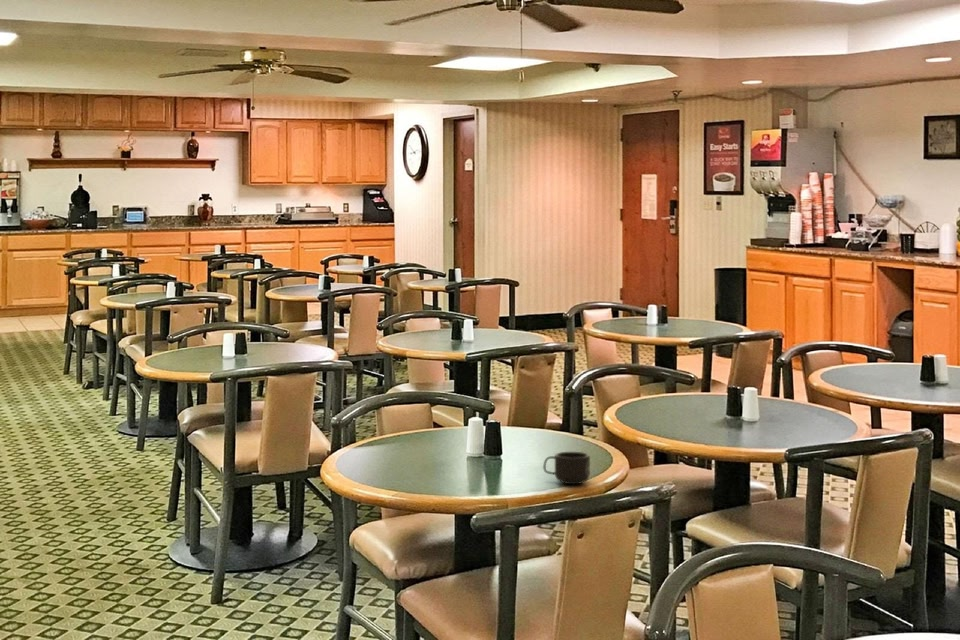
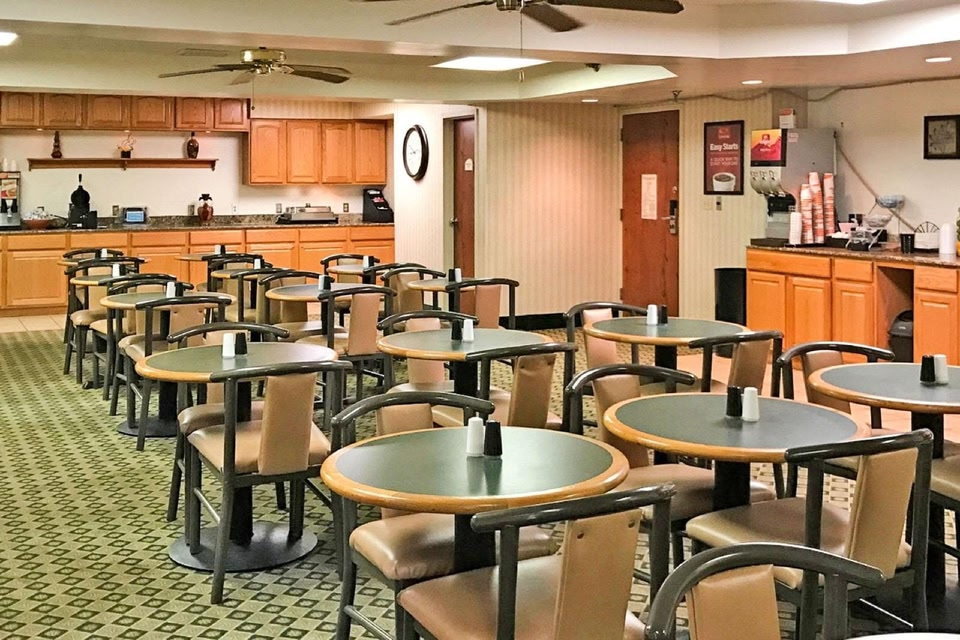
- mug [542,451,591,485]
